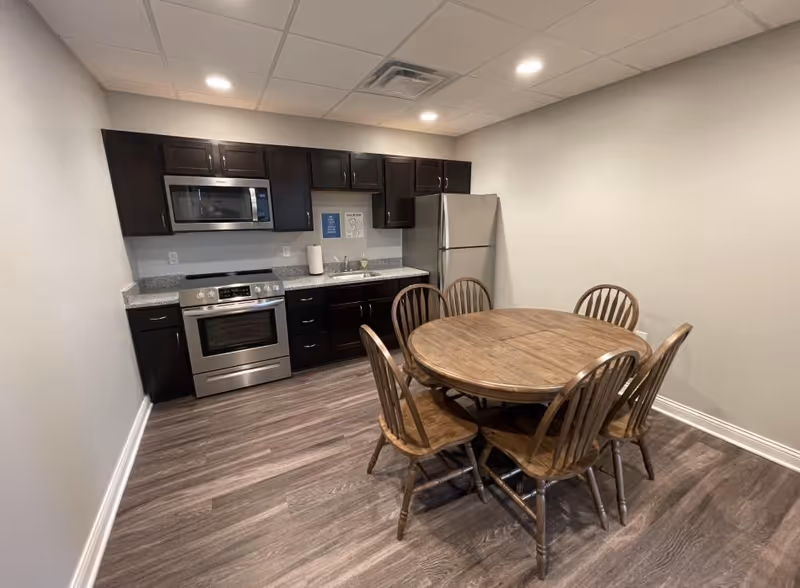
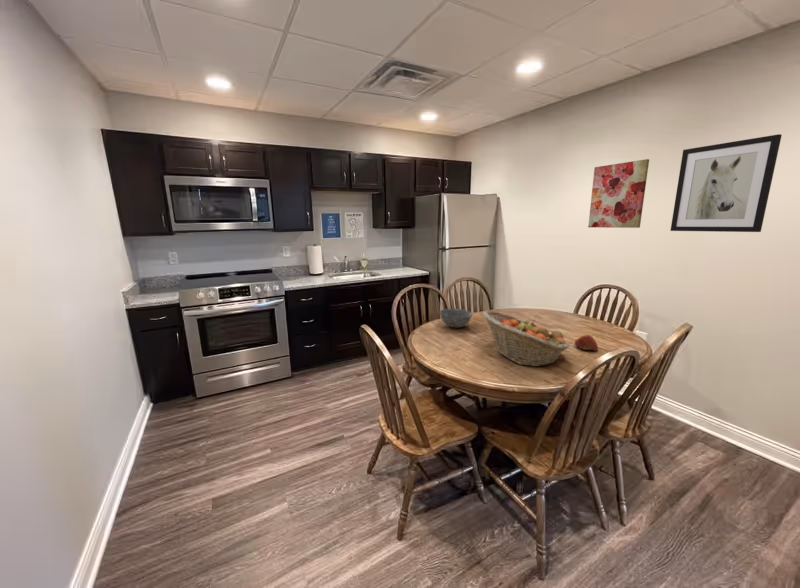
+ apple [573,334,599,353]
+ wall art [587,158,650,229]
+ bowl [438,308,474,328]
+ fruit basket [482,310,571,367]
+ wall art [670,133,783,233]
